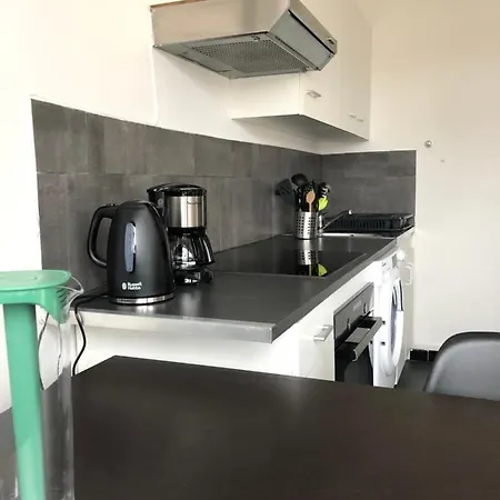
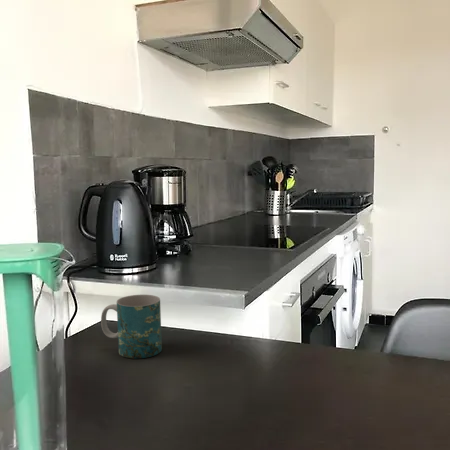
+ mug [100,294,163,360]
